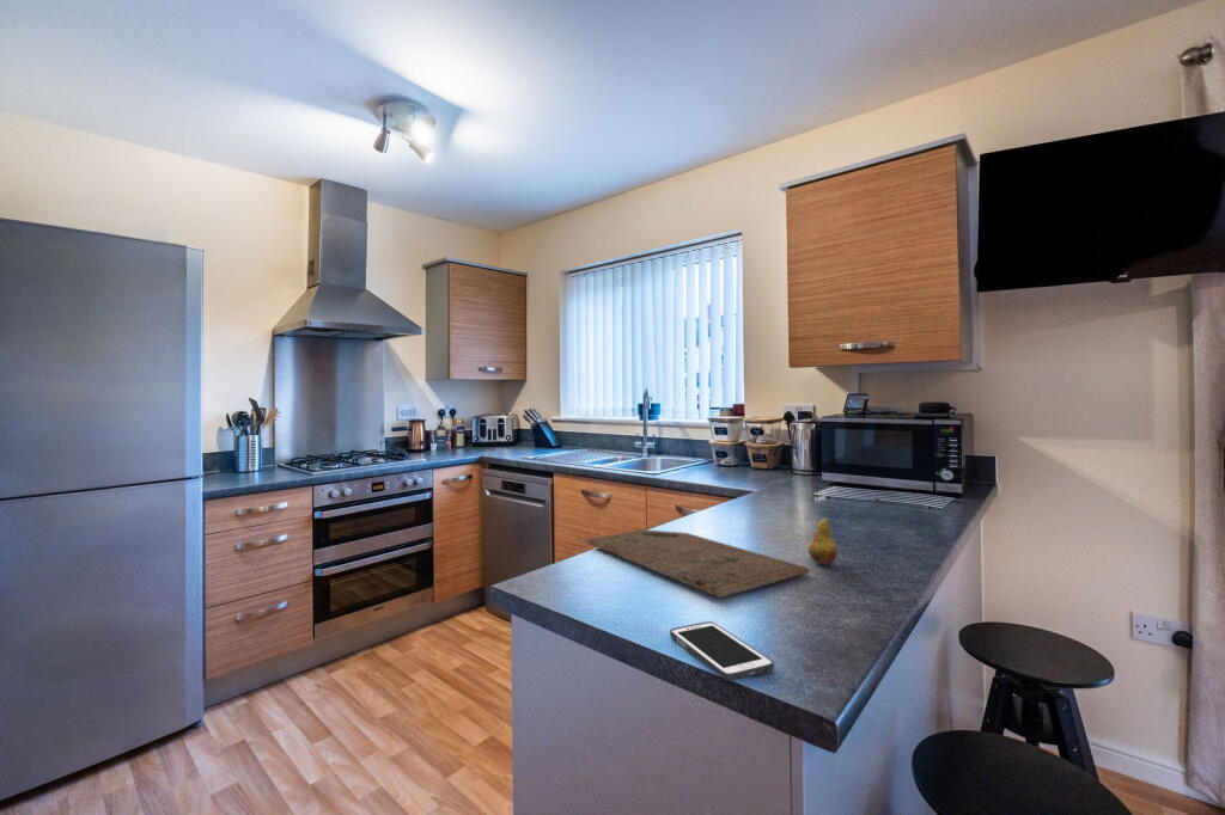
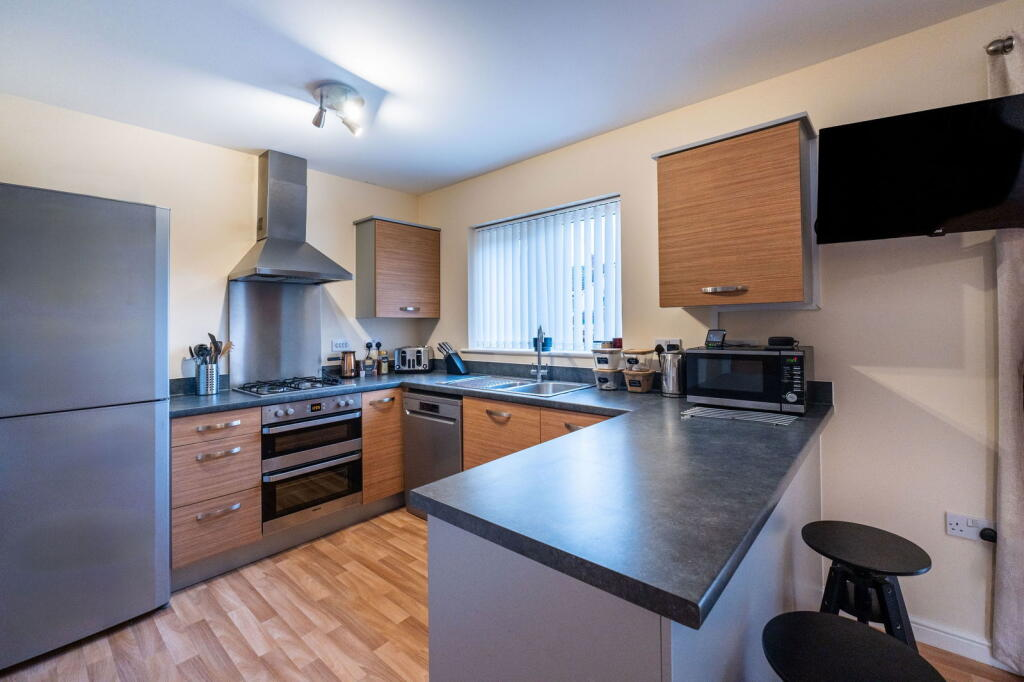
- cutting board [584,528,811,599]
- fruit [807,507,839,566]
- cell phone [669,620,775,682]
